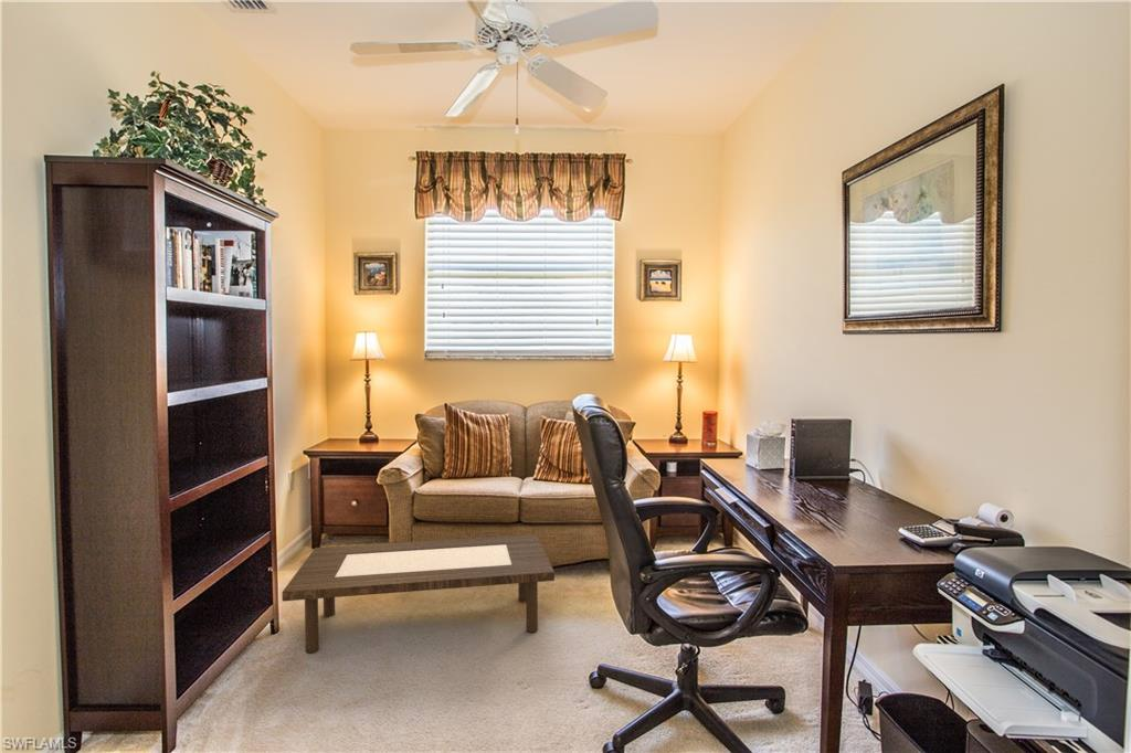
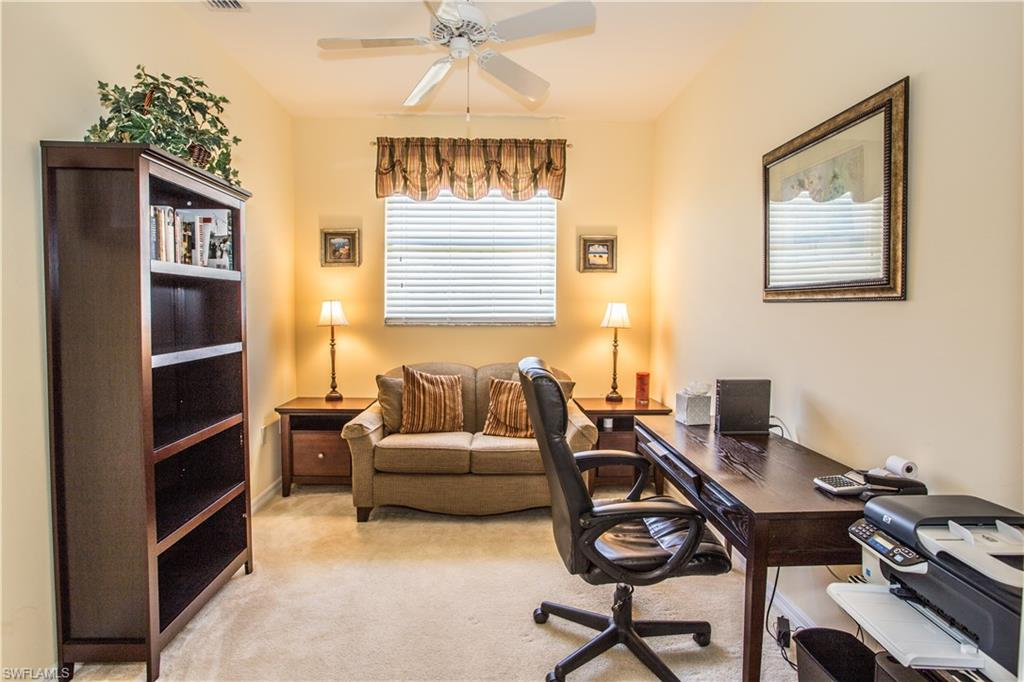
- coffee table [281,533,556,654]
